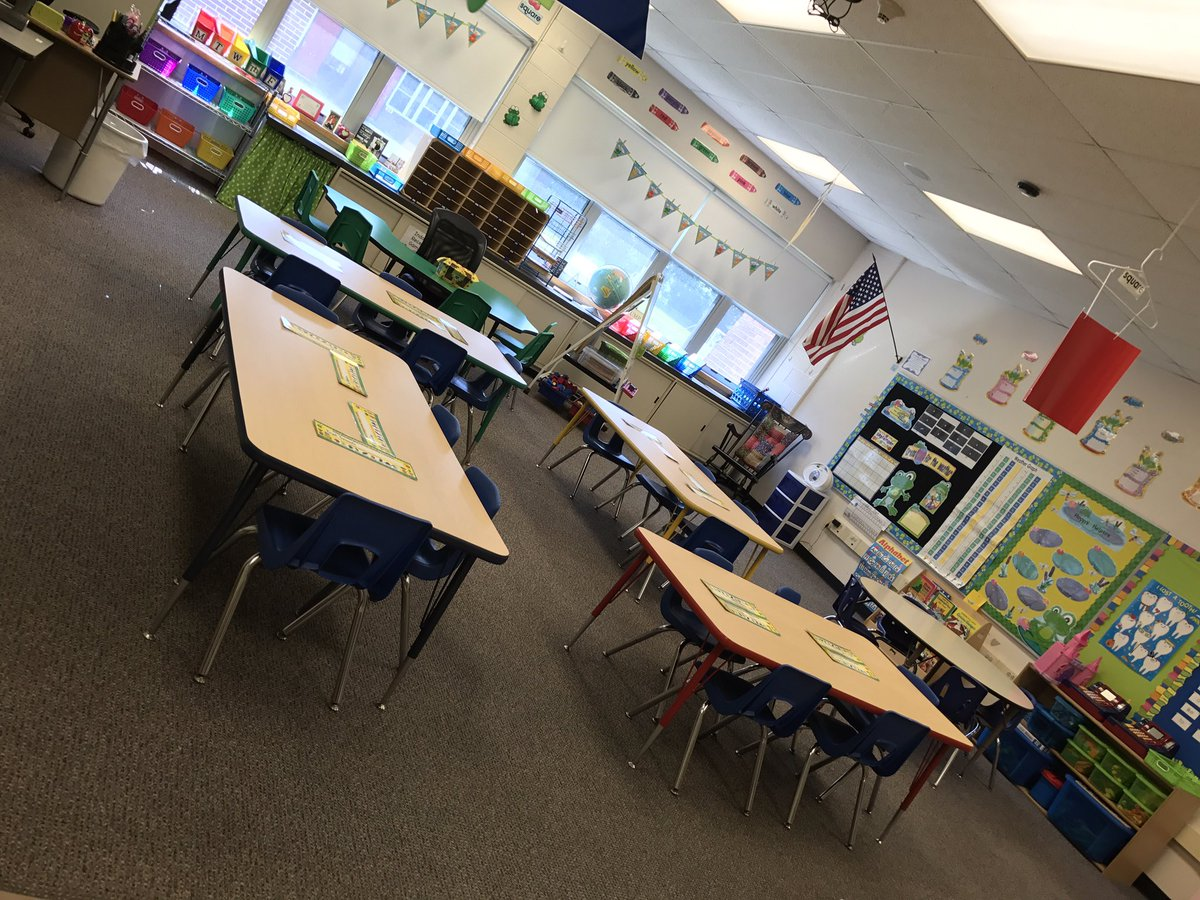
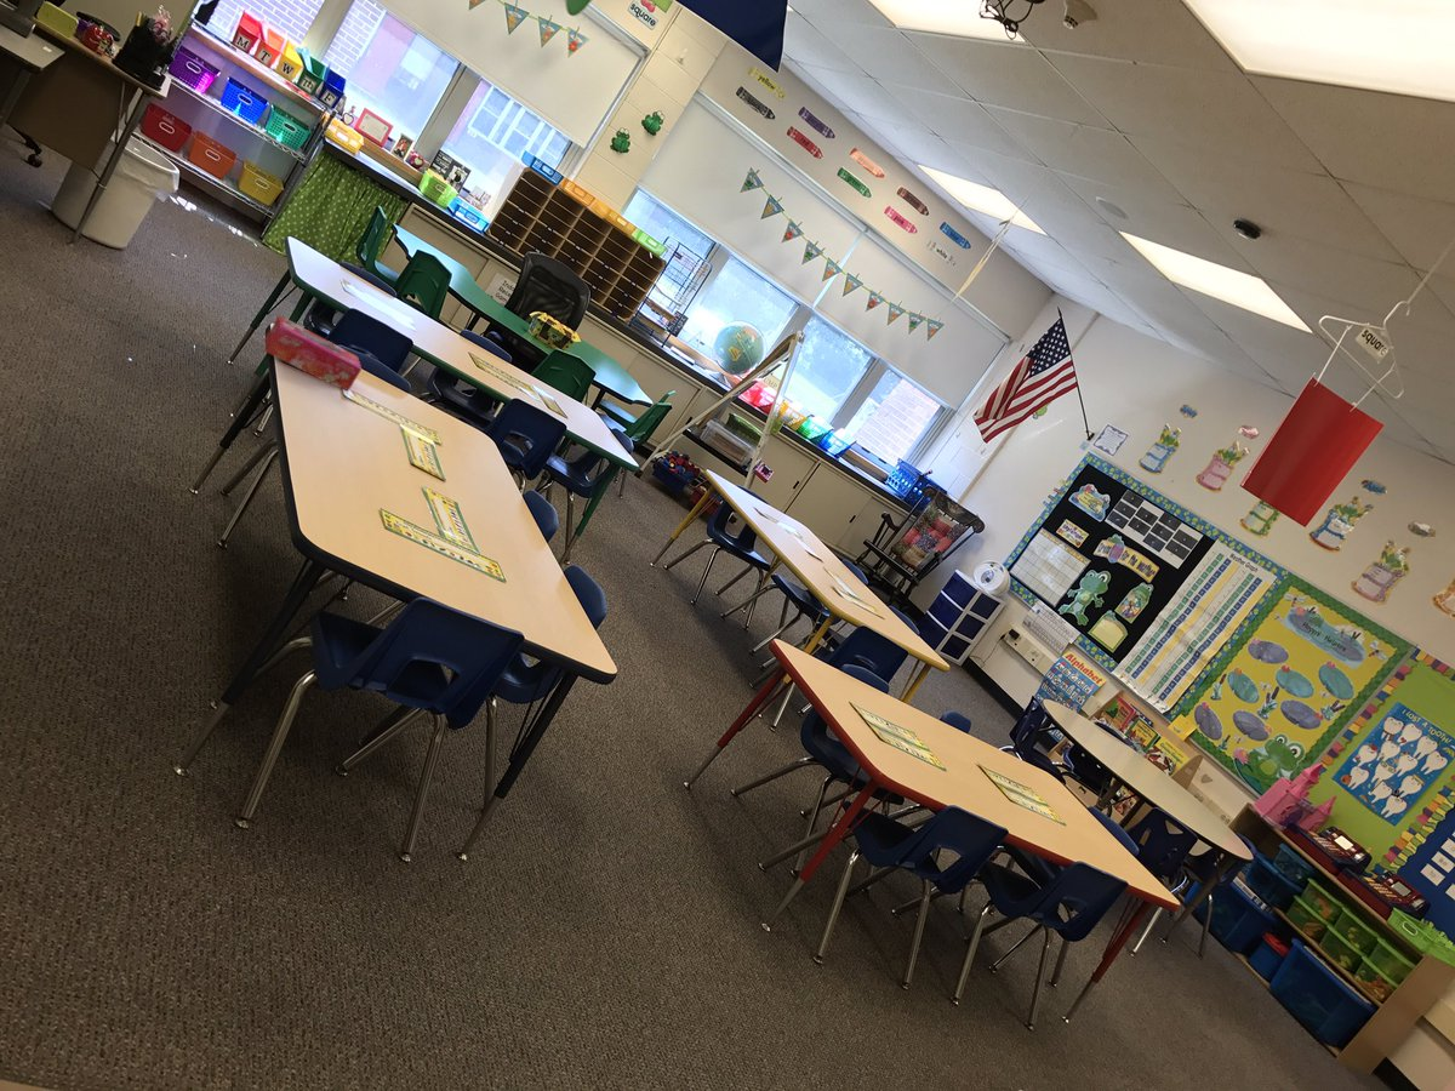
+ tissue box [263,314,363,393]
